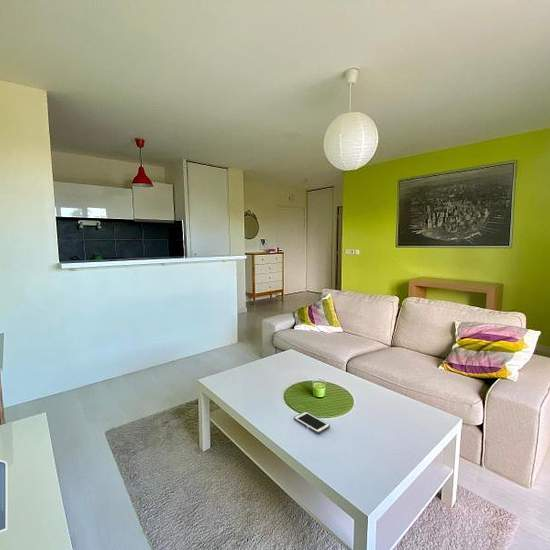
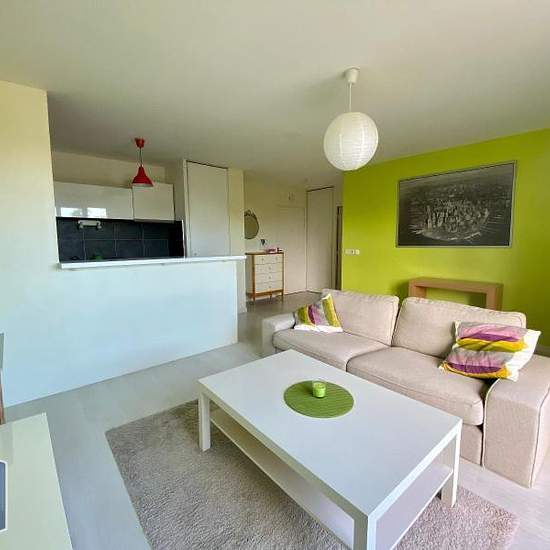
- cell phone [293,411,331,435]
